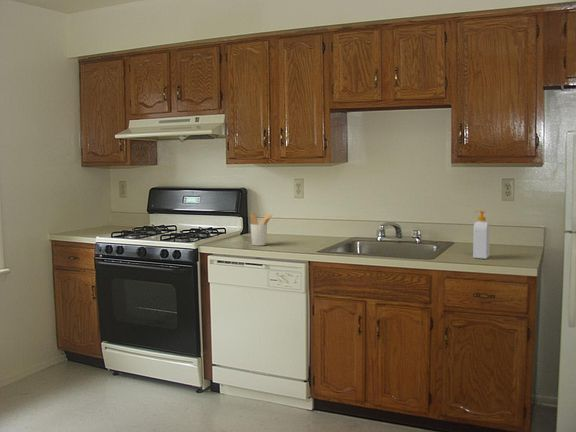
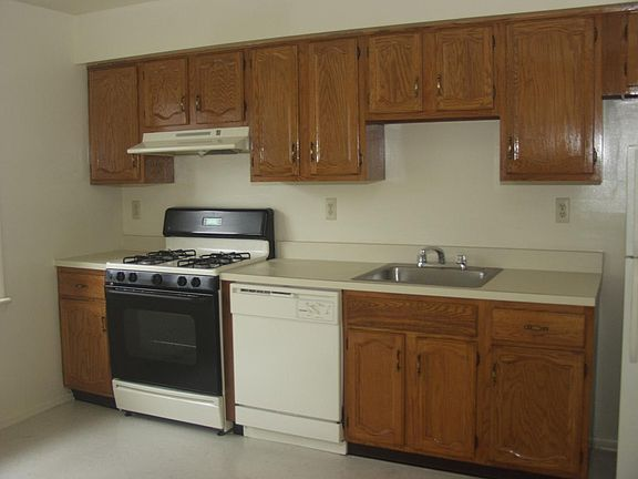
- utensil holder [249,212,274,247]
- soap bottle [472,210,491,260]
